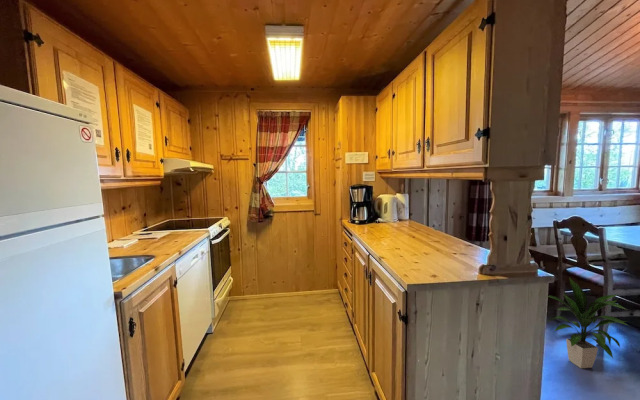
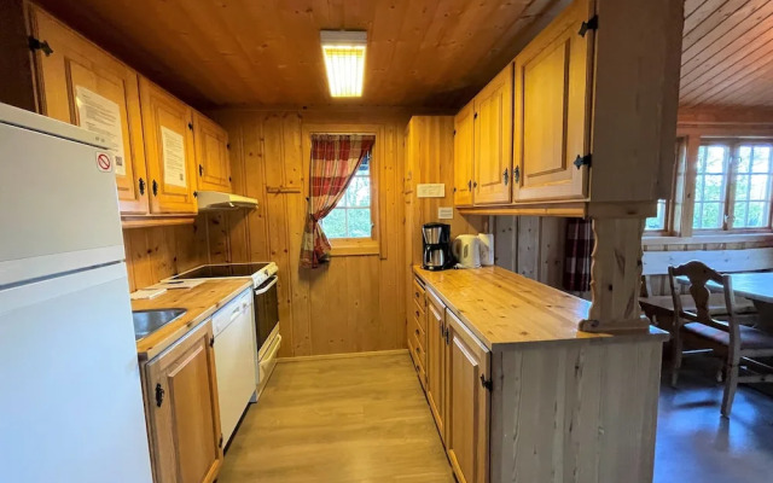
- indoor plant [546,276,628,369]
